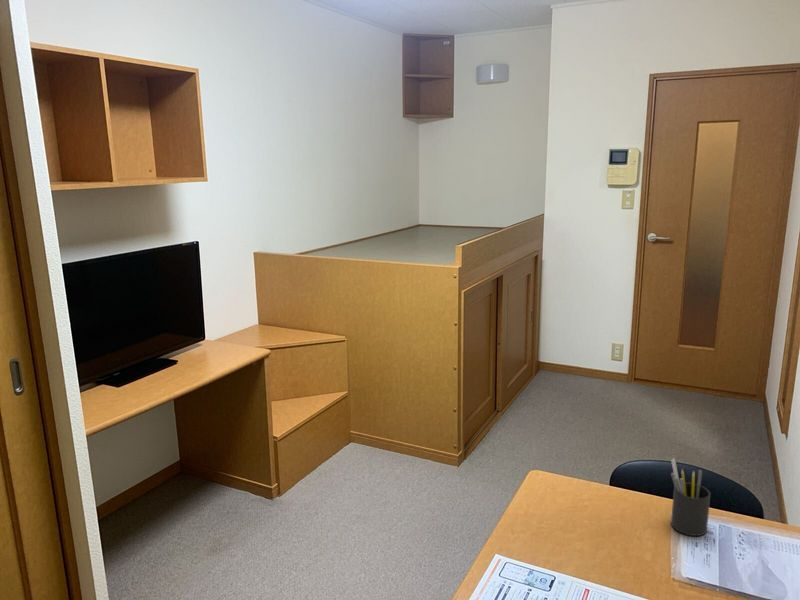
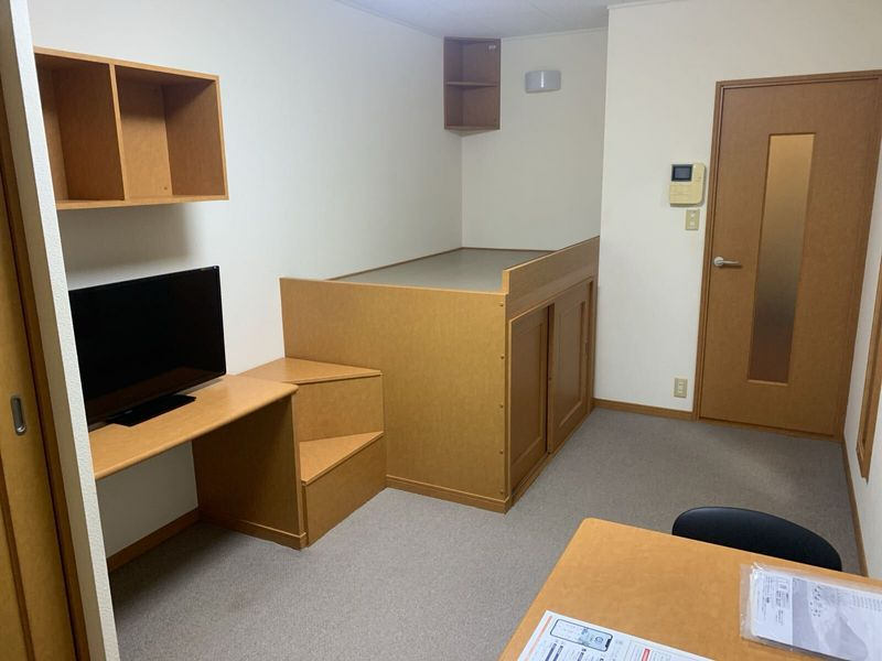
- pen holder [670,457,711,537]
